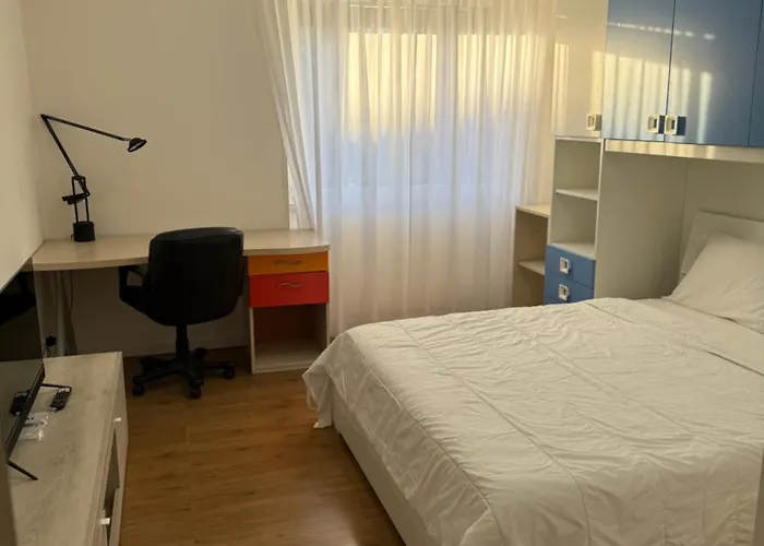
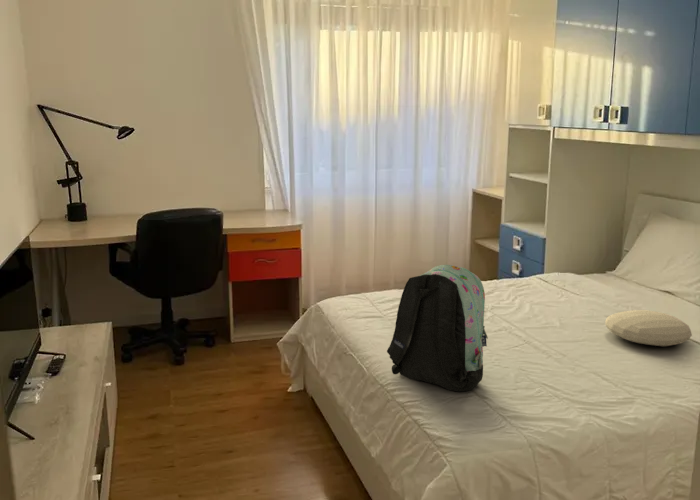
+ cushion [604,309,693,348]
+ backpack [386,264,489,392]
